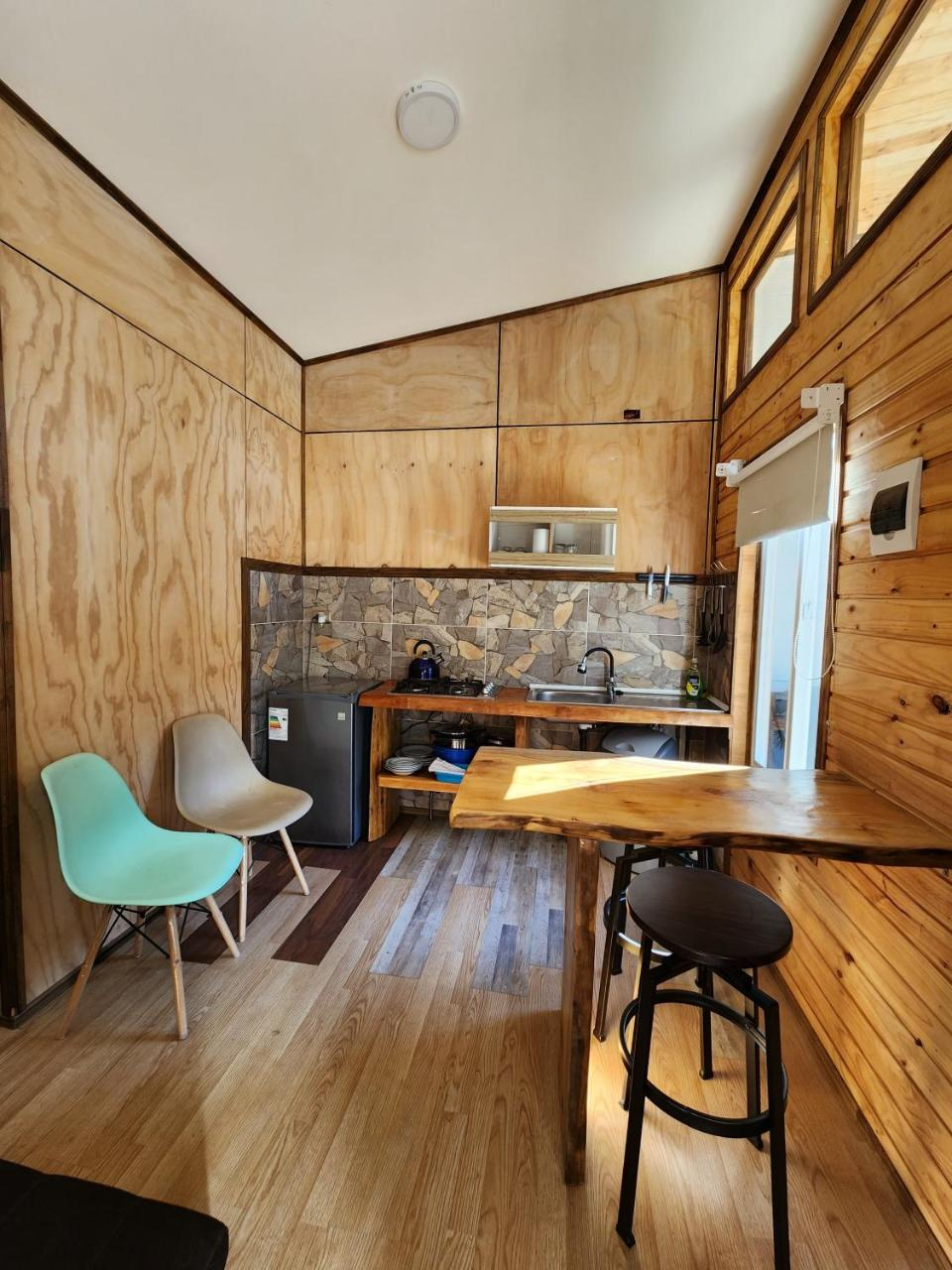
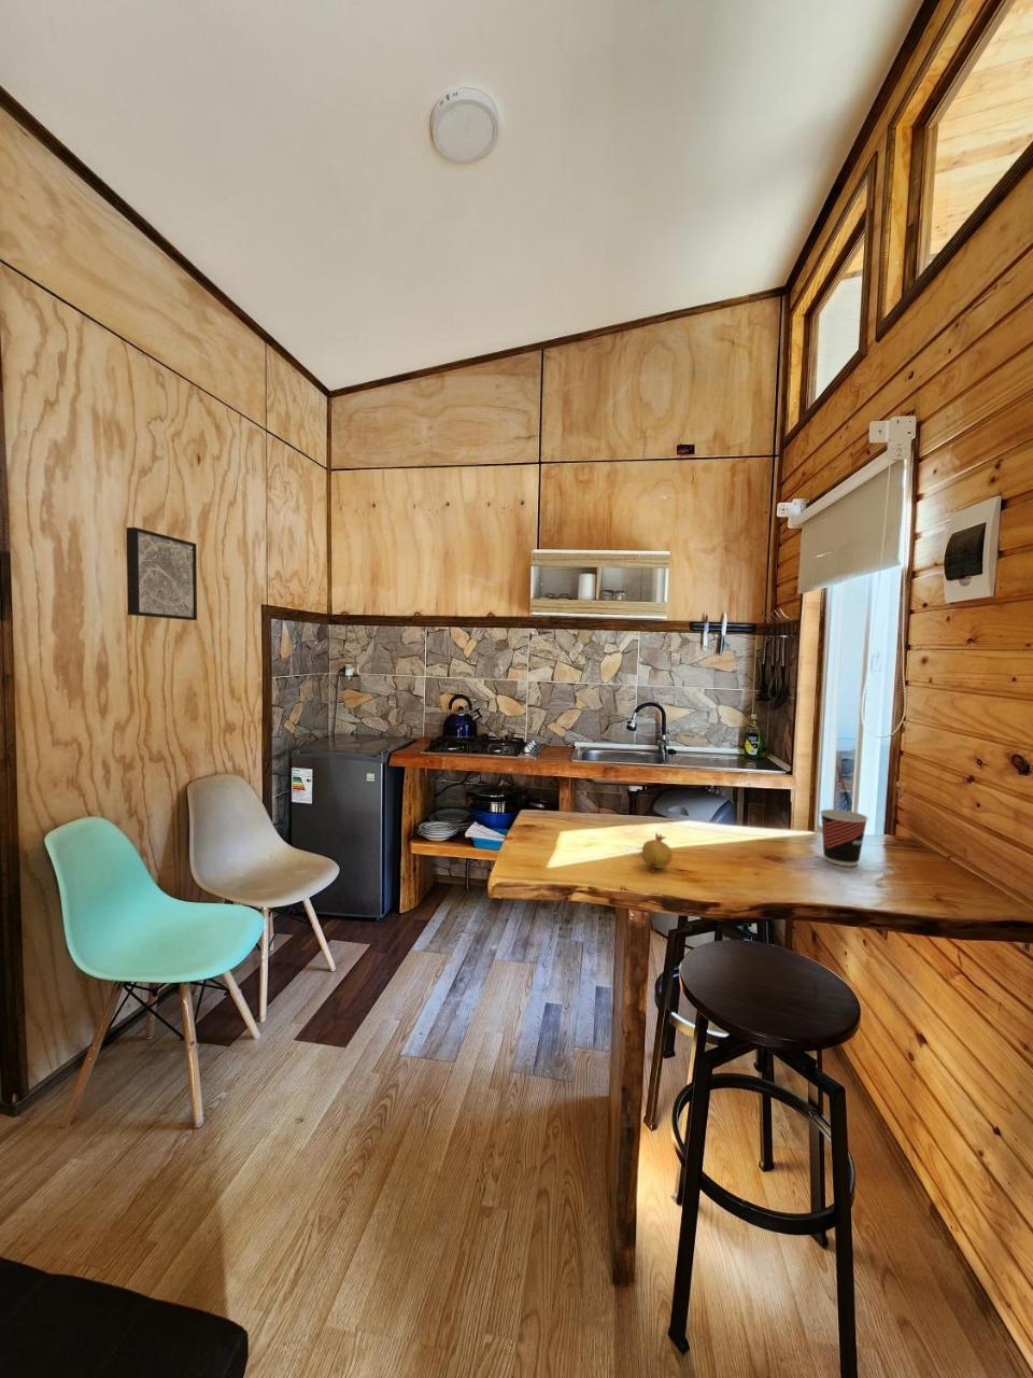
+ wall art [125,526,197,621]
+ fruit [641,832,674,873]
+ cup [819,808,869,867]
